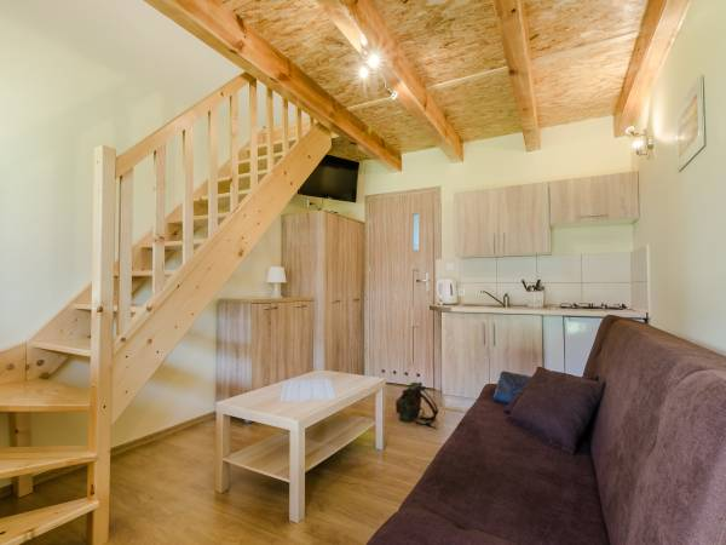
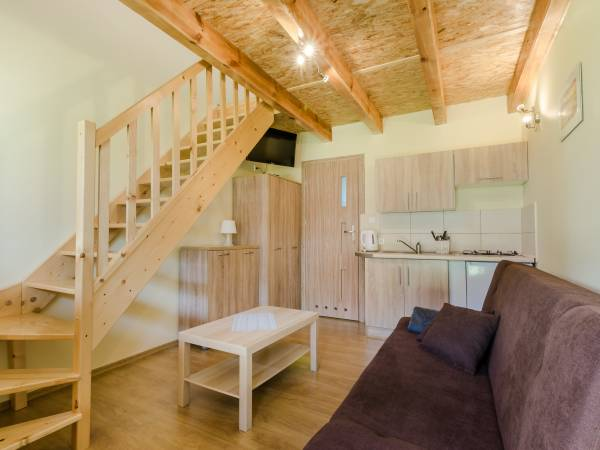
- backpack [394,382,439,430]
